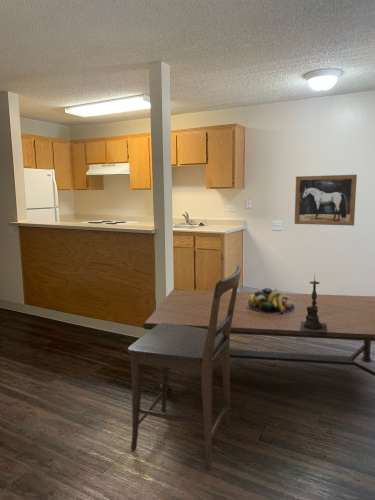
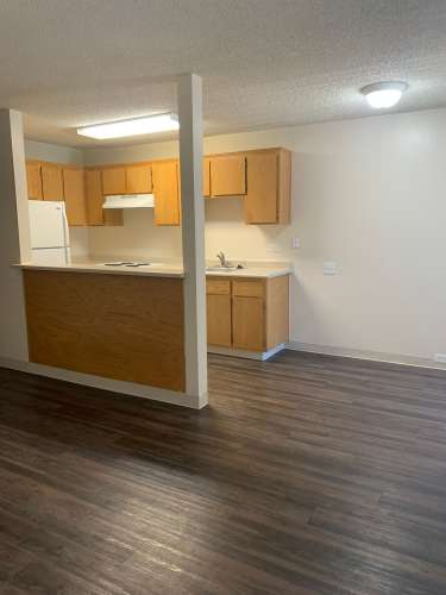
- candle holder [300,273,327,333]
- fruit bowl [248,287,295,314]
- chair [127,265,242,470]
- dining table [141,289,375,391]
- wall art [294,174,358,227]
